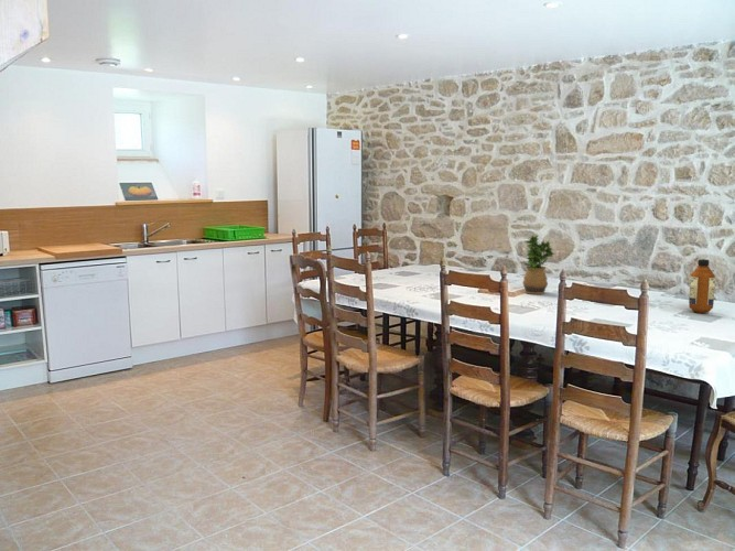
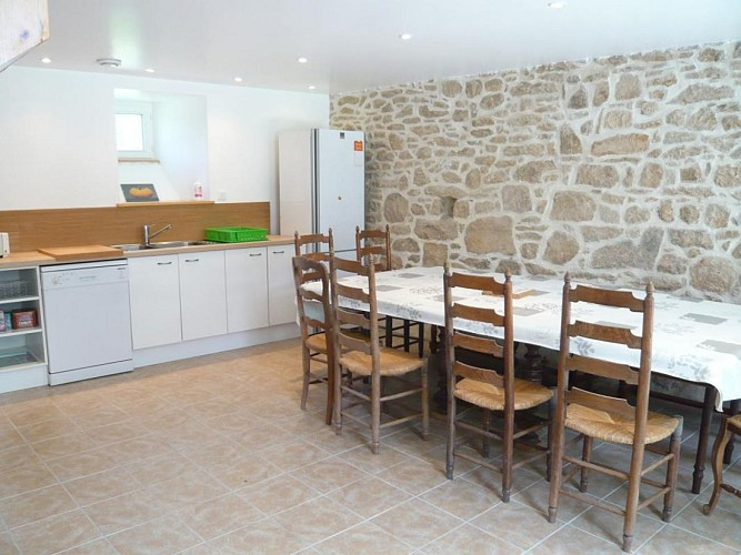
- bottle [688,258,716,314]
- potted plant [521,235,555,295]
